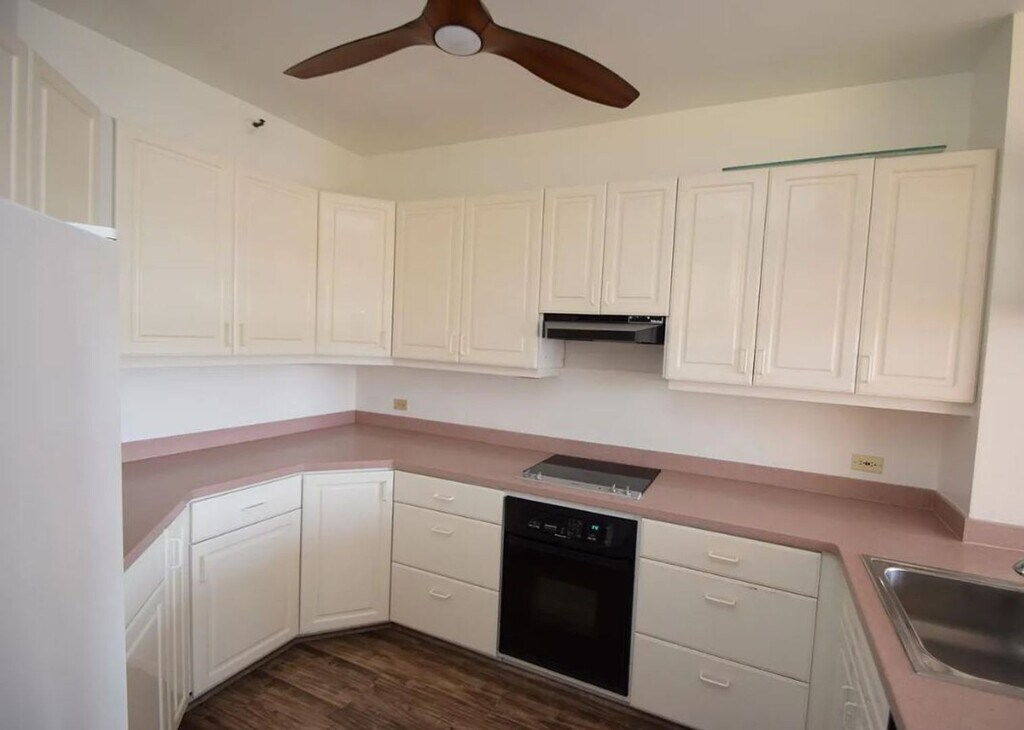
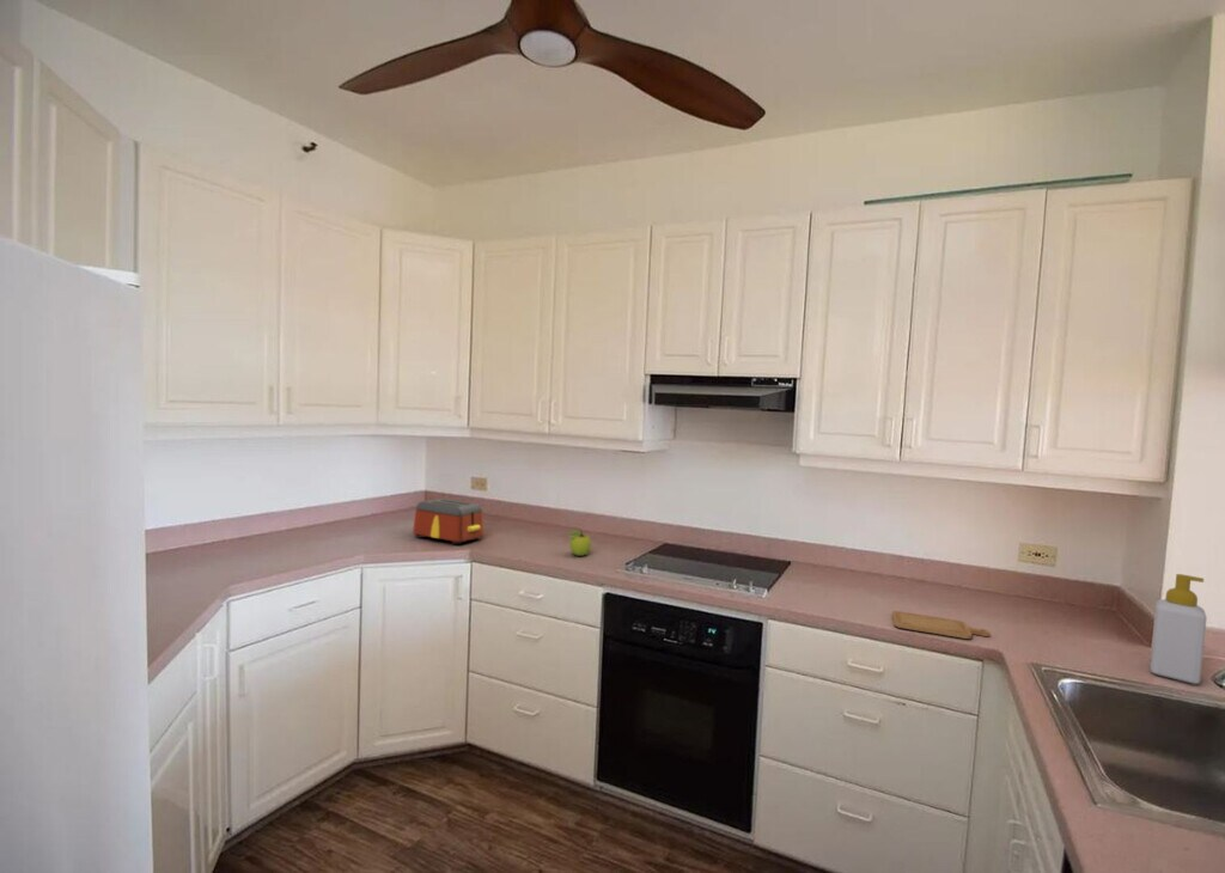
+ fruit [568,530,592,557]
+ chopping board [891,610,991,640]
+ toaster [412,497,484,545]
+ soap bottle [1150,573,1208,685]
